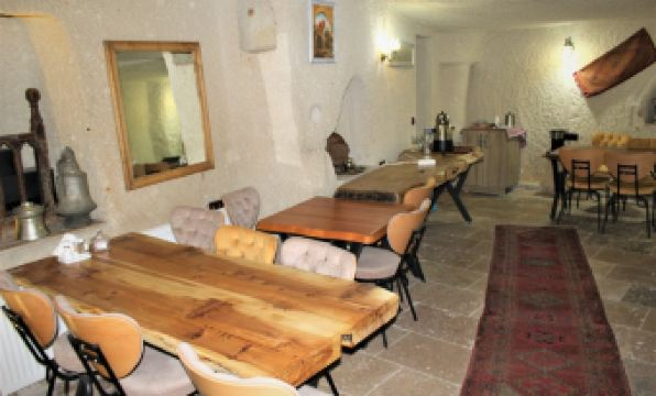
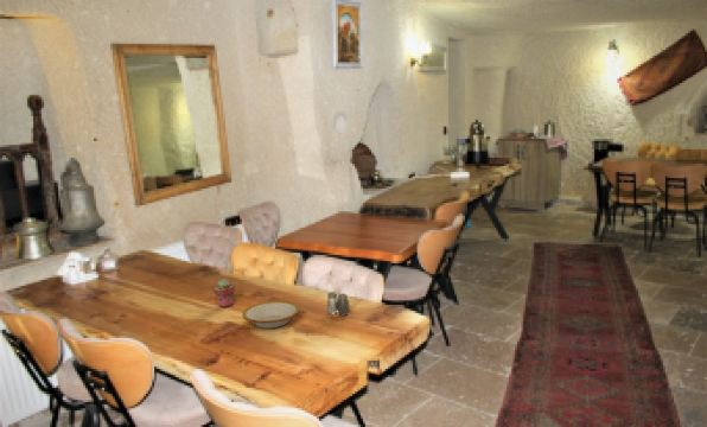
+ salt and pepper shaker [326,291,351,317]
+ bowl [241,300,301,330]
+ potted succulent [212,278,236,308]
